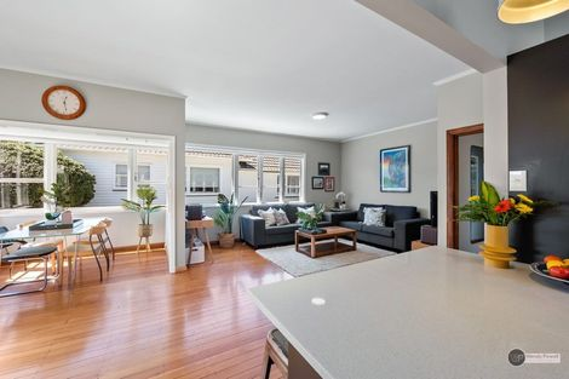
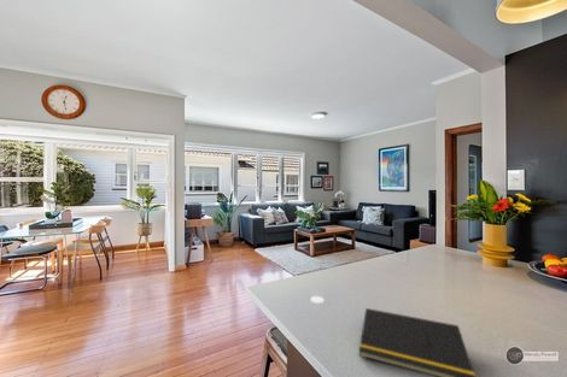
+ notepad [358,307,477,377]
